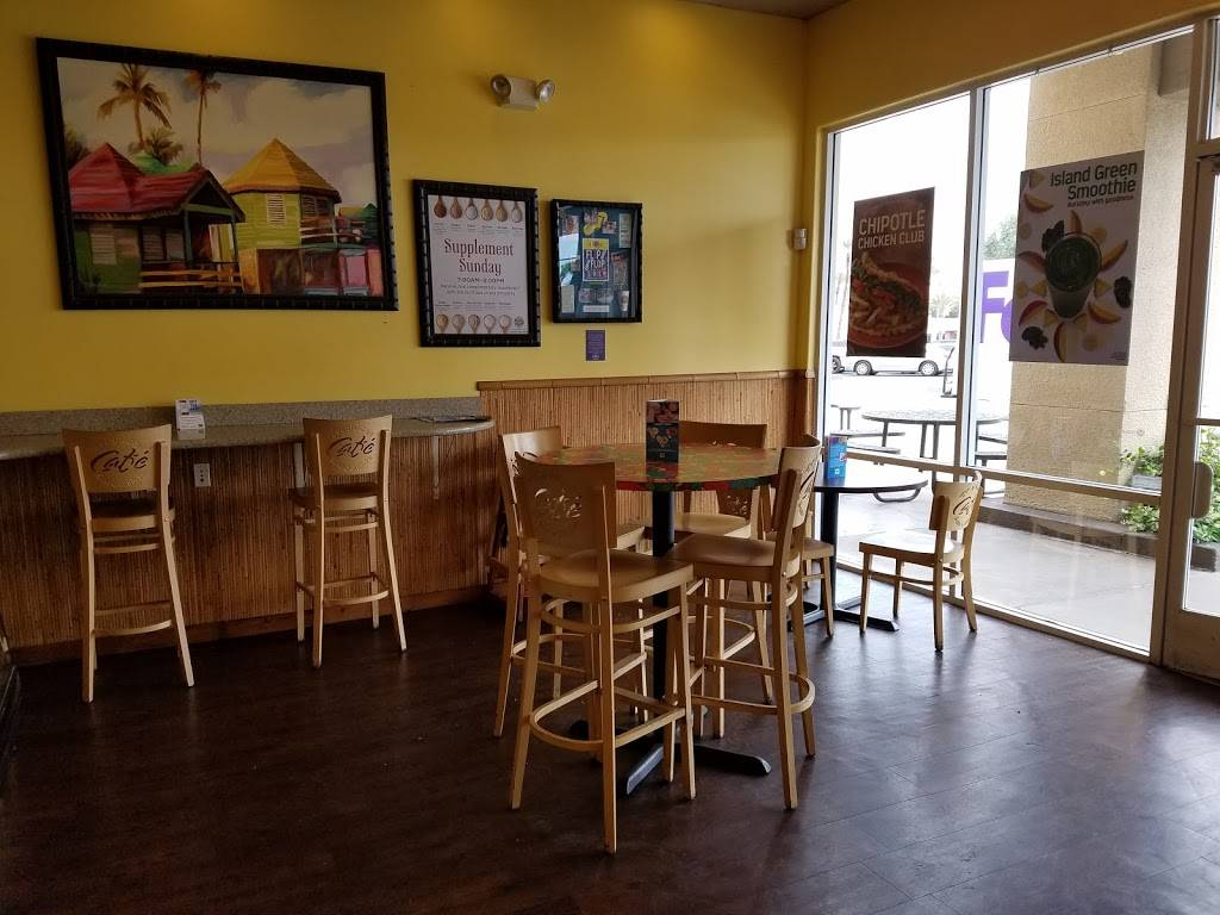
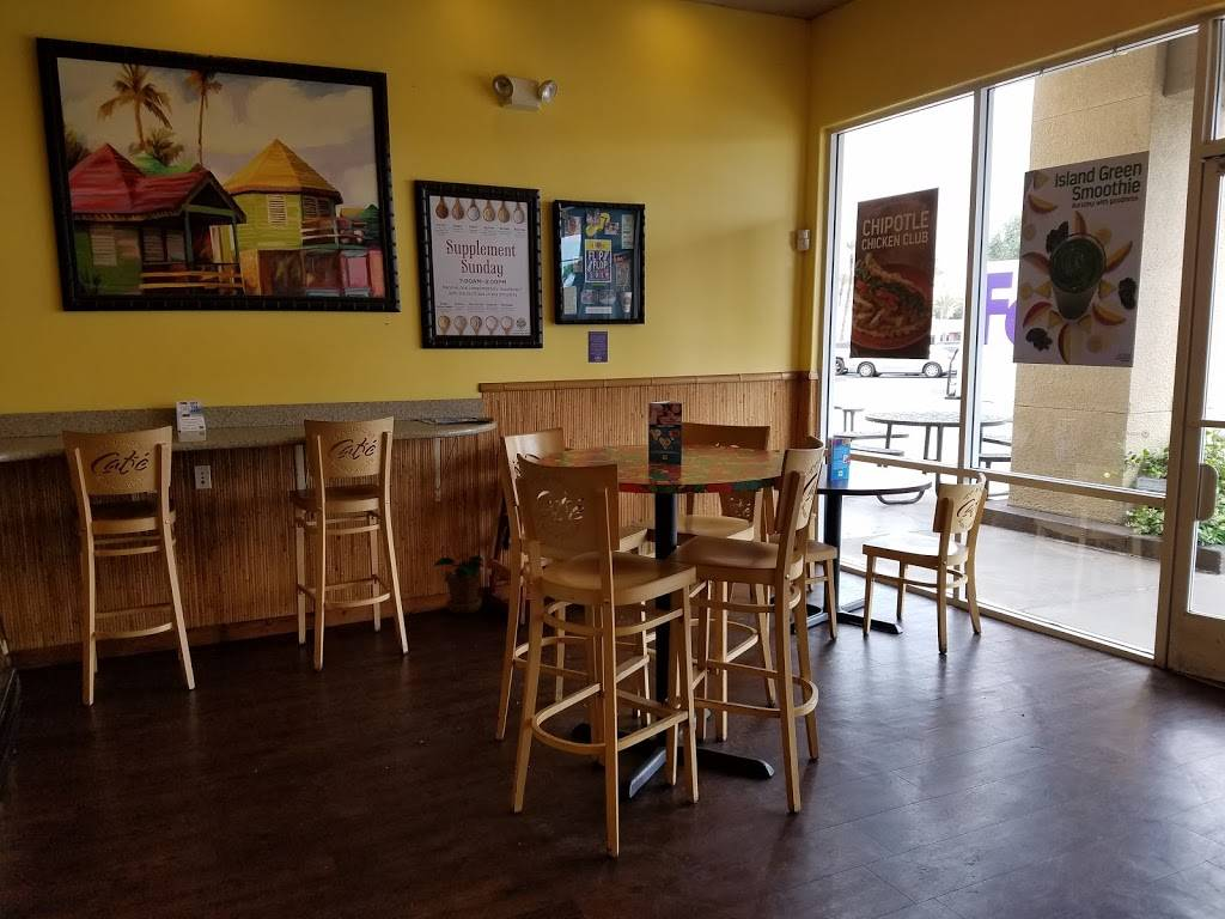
+ potted plant [432,552,486,615]
